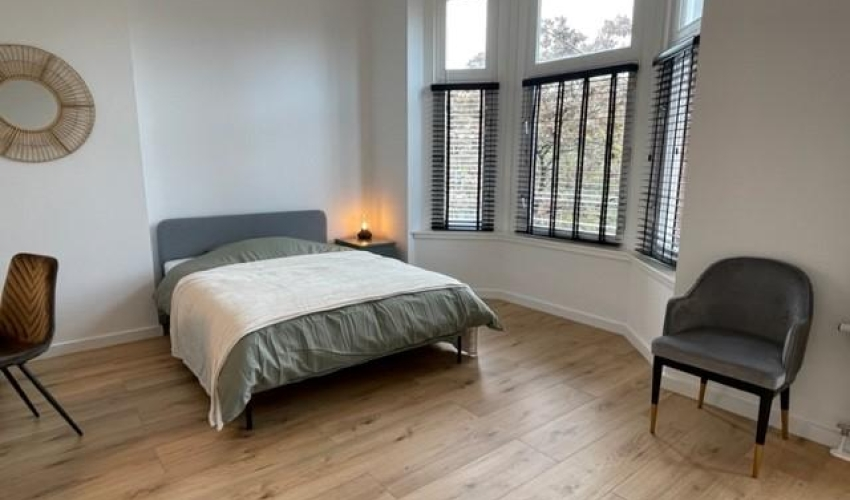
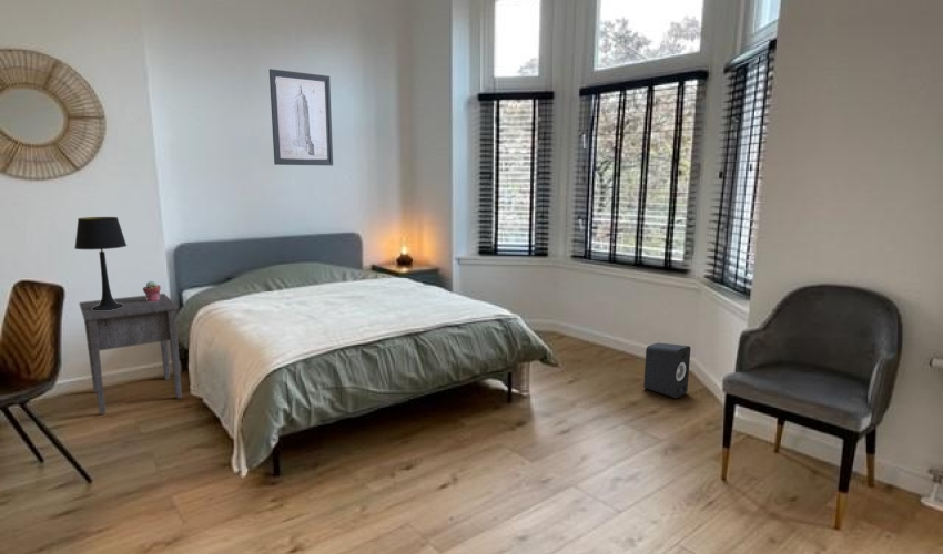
+ speaker [642,341,691,399]
+ wall art [268,68,334,166]
+ table lamp [73,216,128,310]
+ potted succulent [142,280,162,301]
+ nightstand [78,293,183,416]
